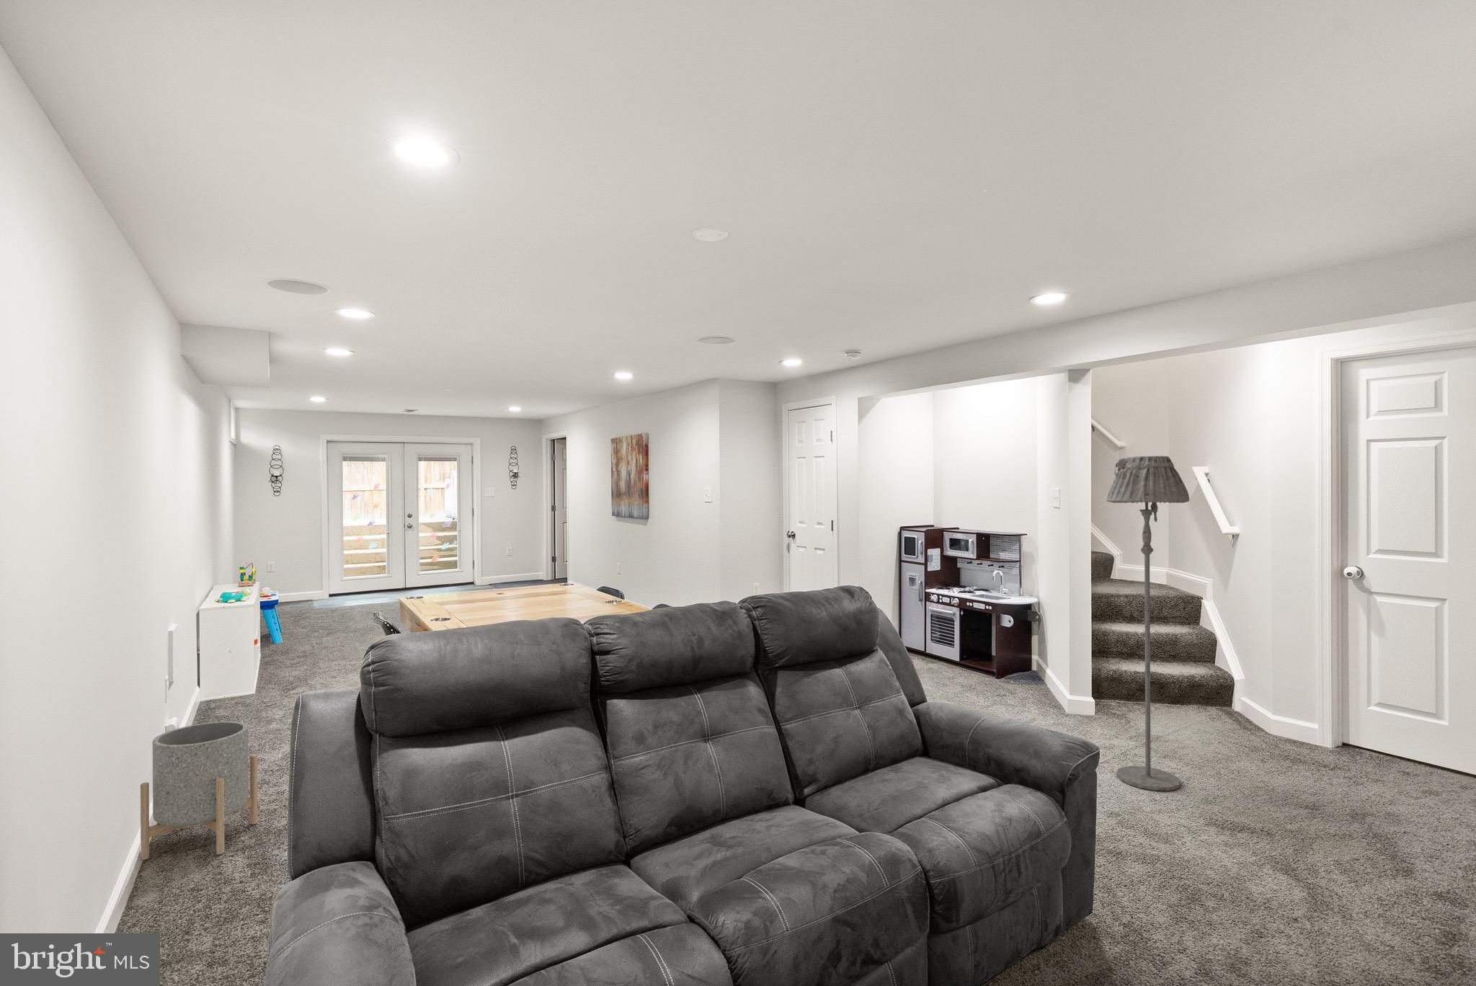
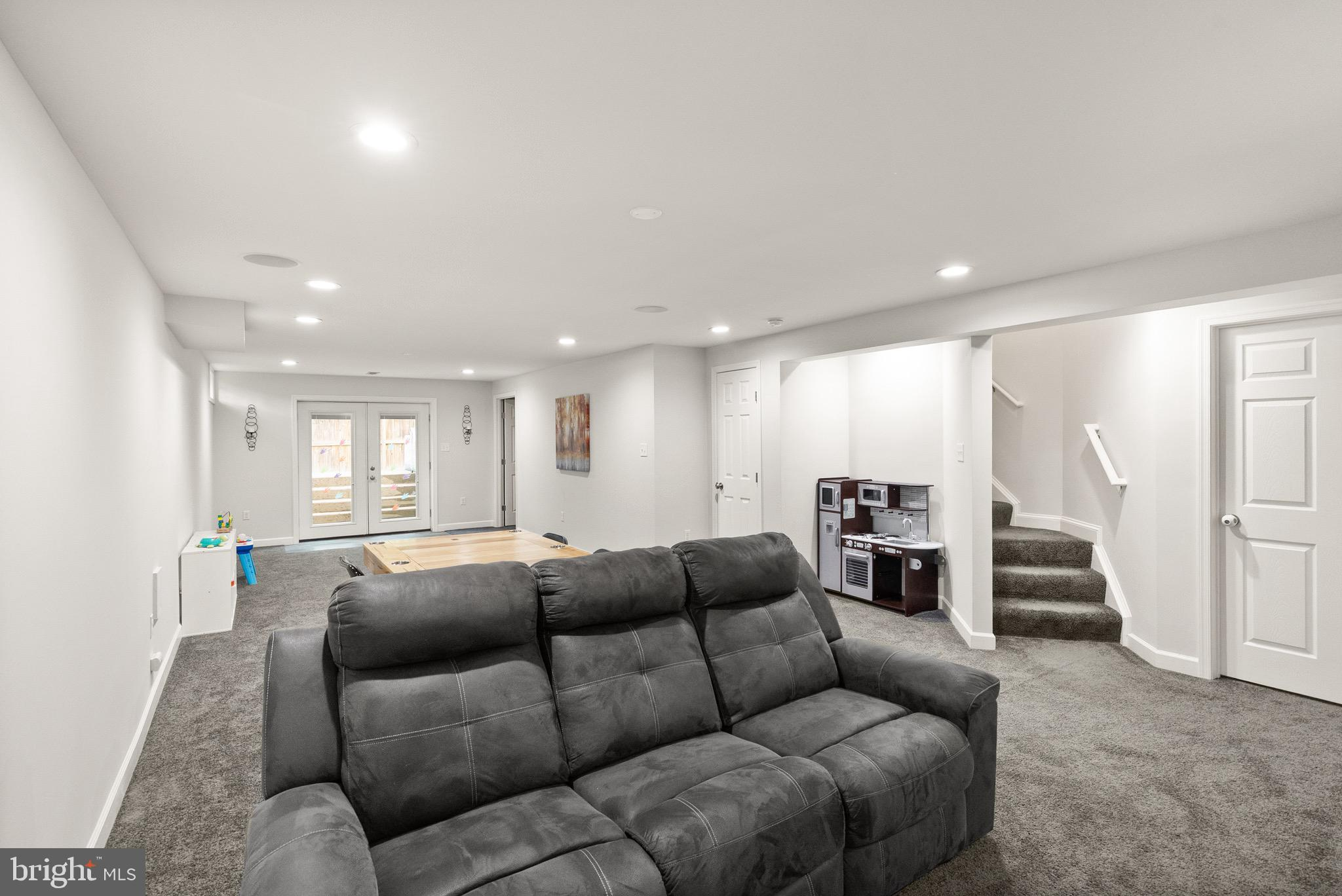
- planter [140,721,258,861]
- floor lamp [1106,454,1190,791]
